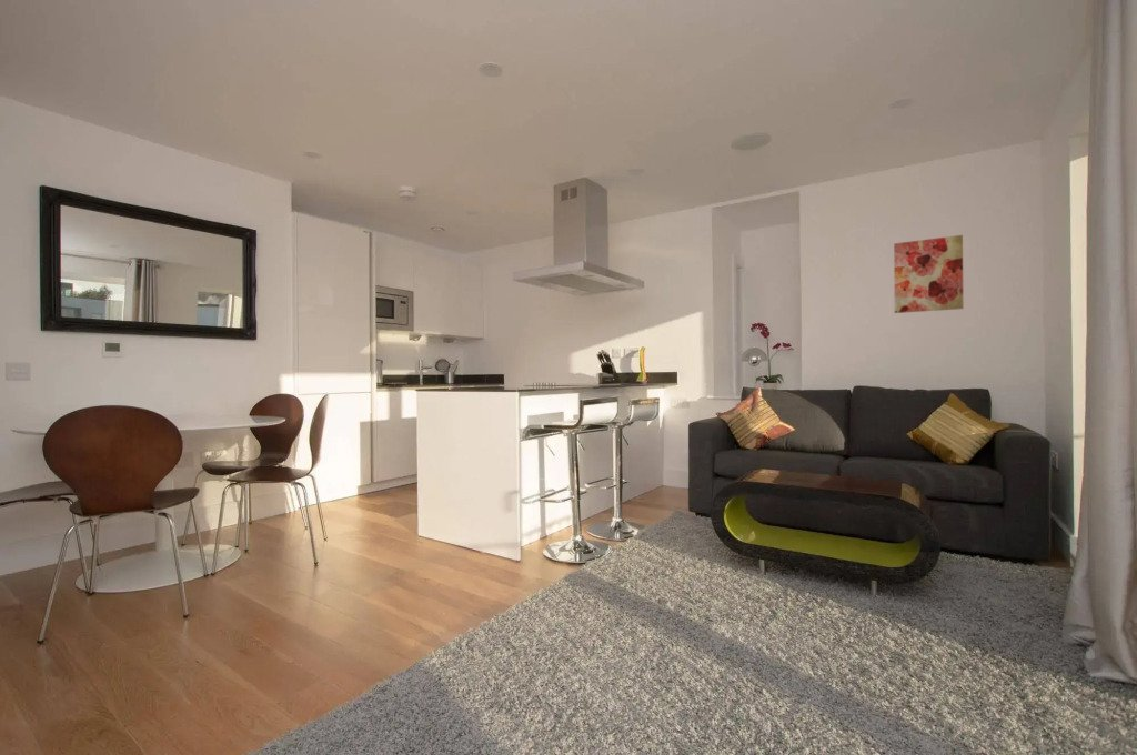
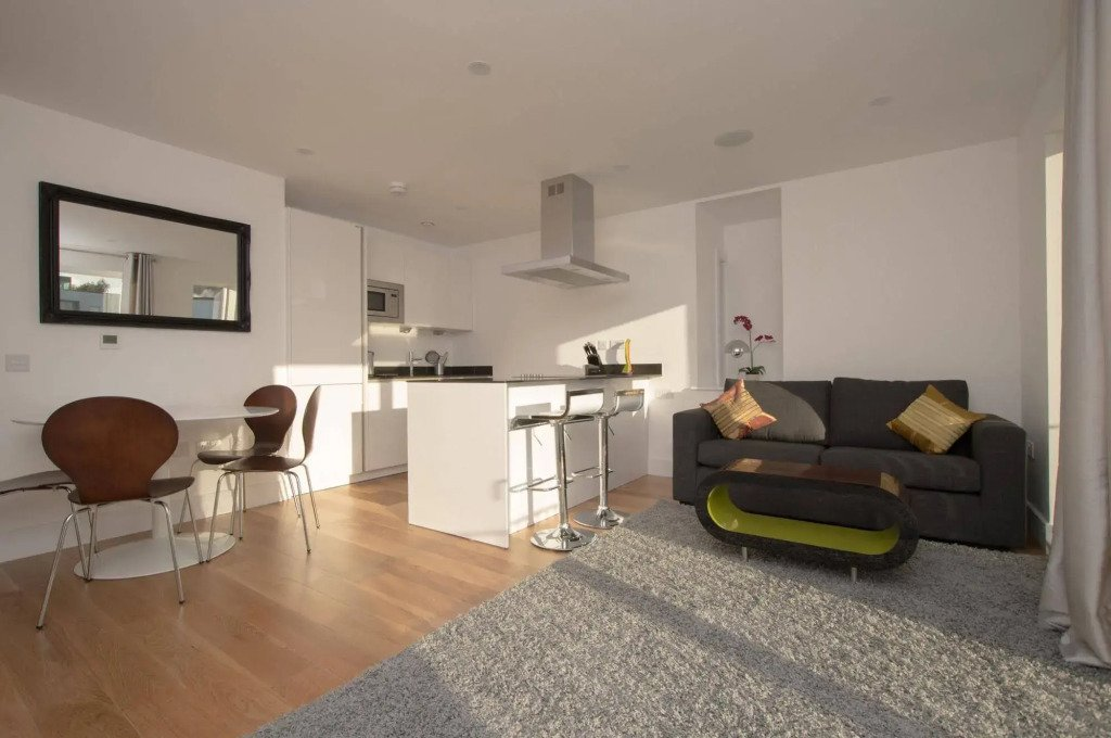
- wall art [893,234,965,314]
